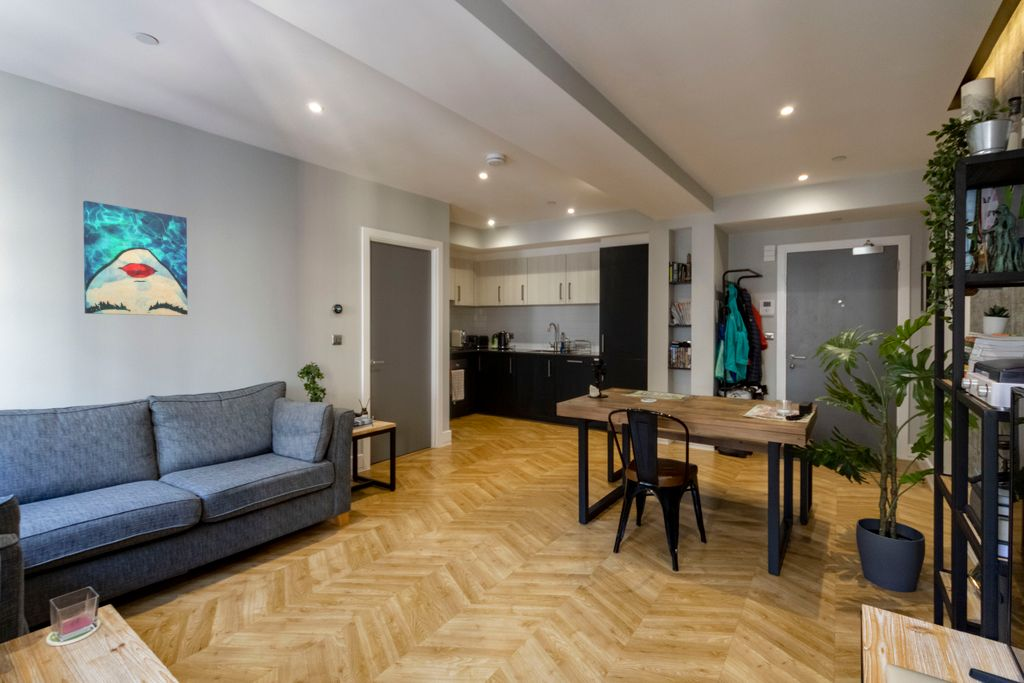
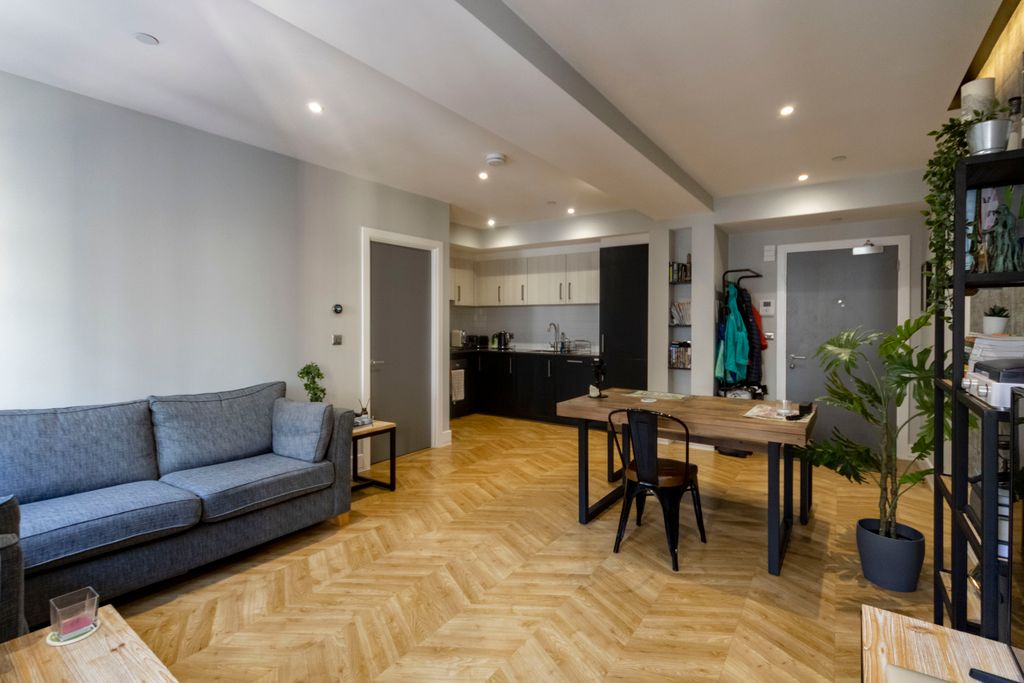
- wall art [82,200,189,317]
